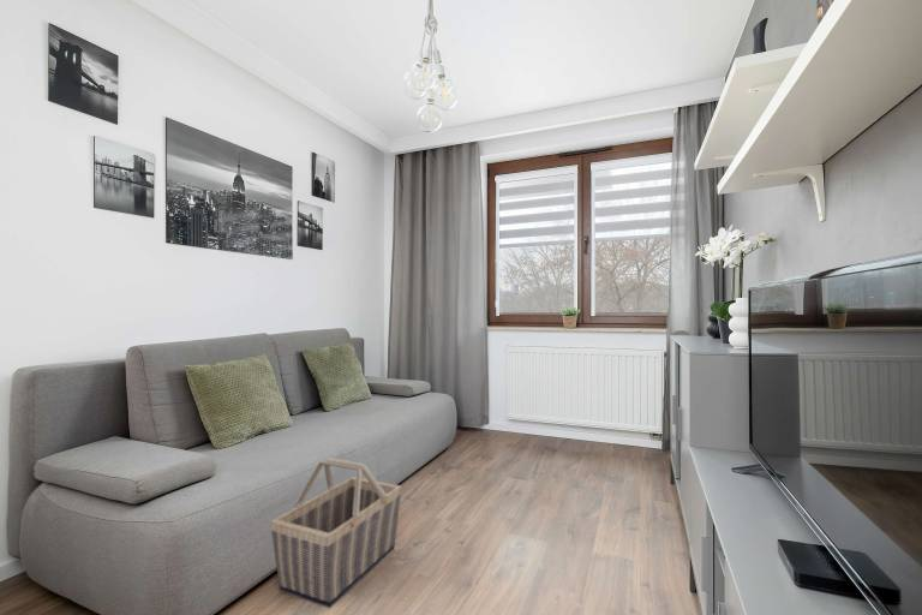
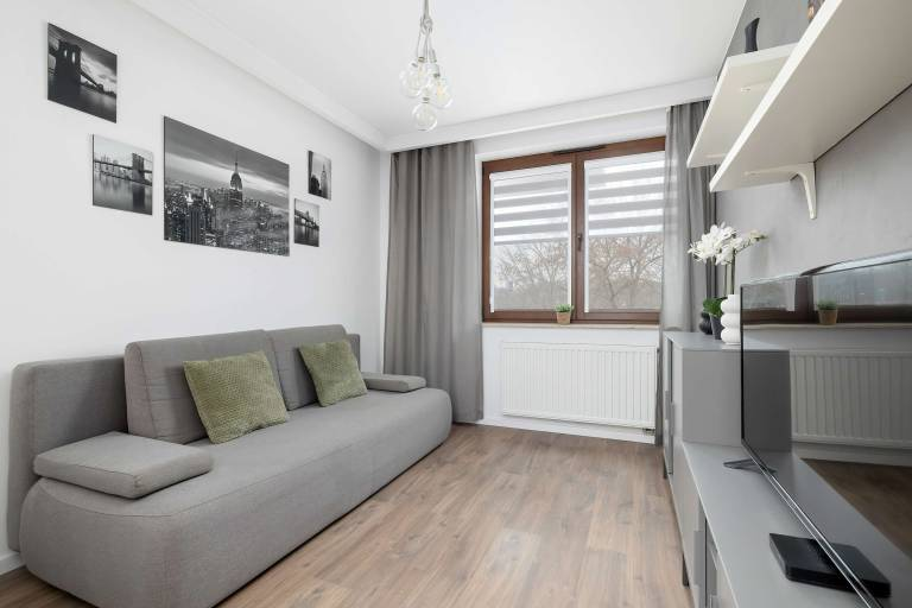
- basket [269,456,403,609]
